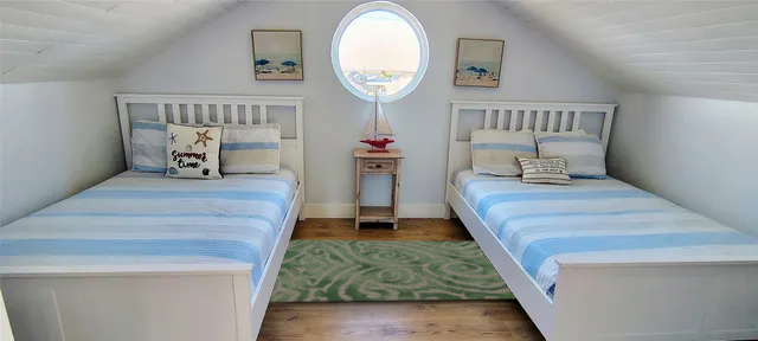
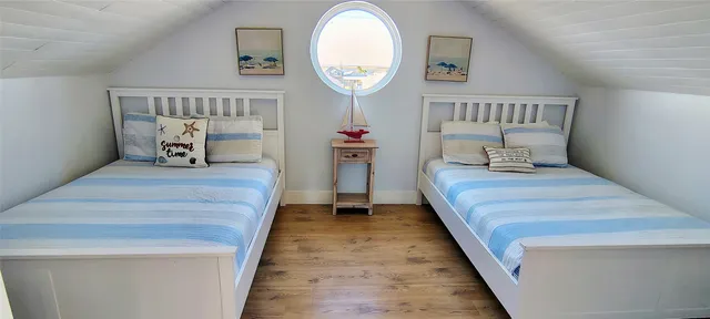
- rug [268,239,518,303]
